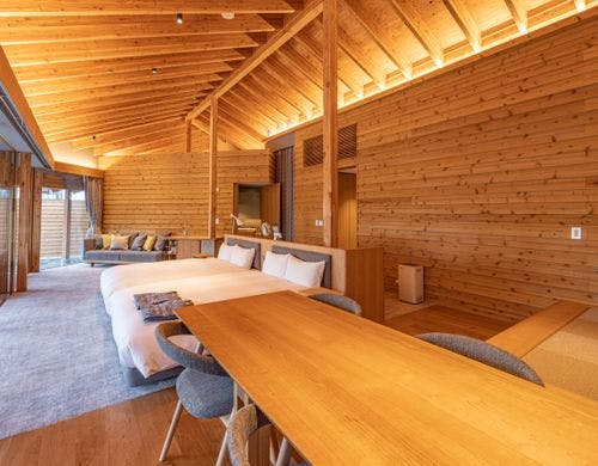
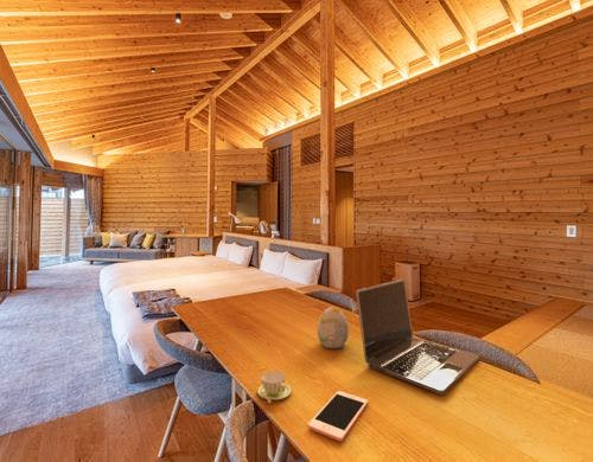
+ laptop [355,278,480,396]
+ cup [256,370,293,404]
+ cell phone [307,390,369,442]
+ decorative egg [317,306,350,349]
